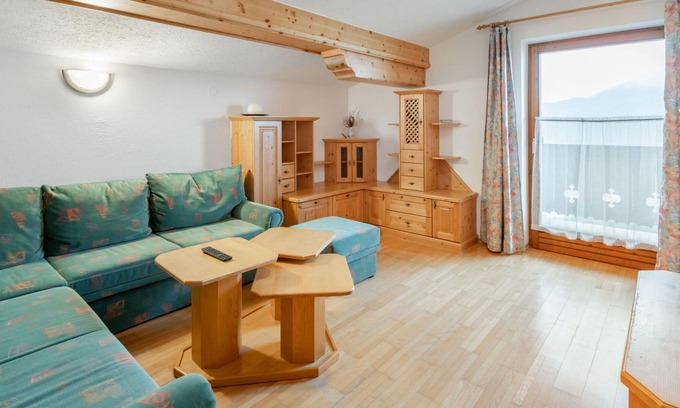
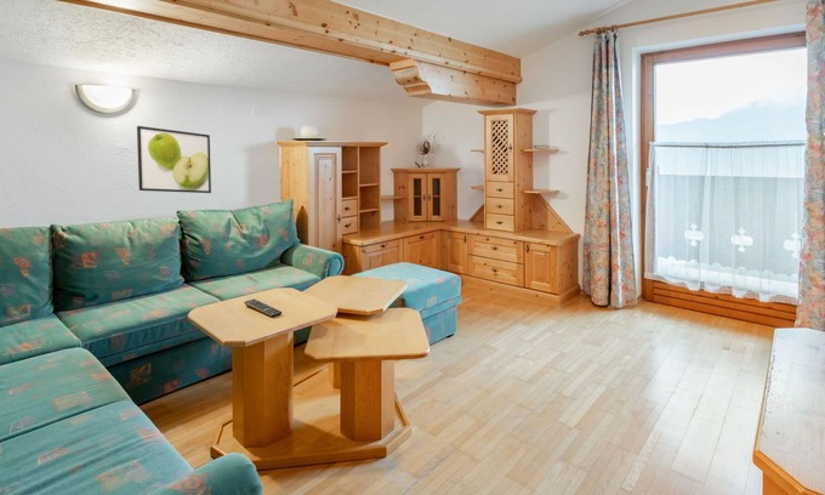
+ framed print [136,125,212,194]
